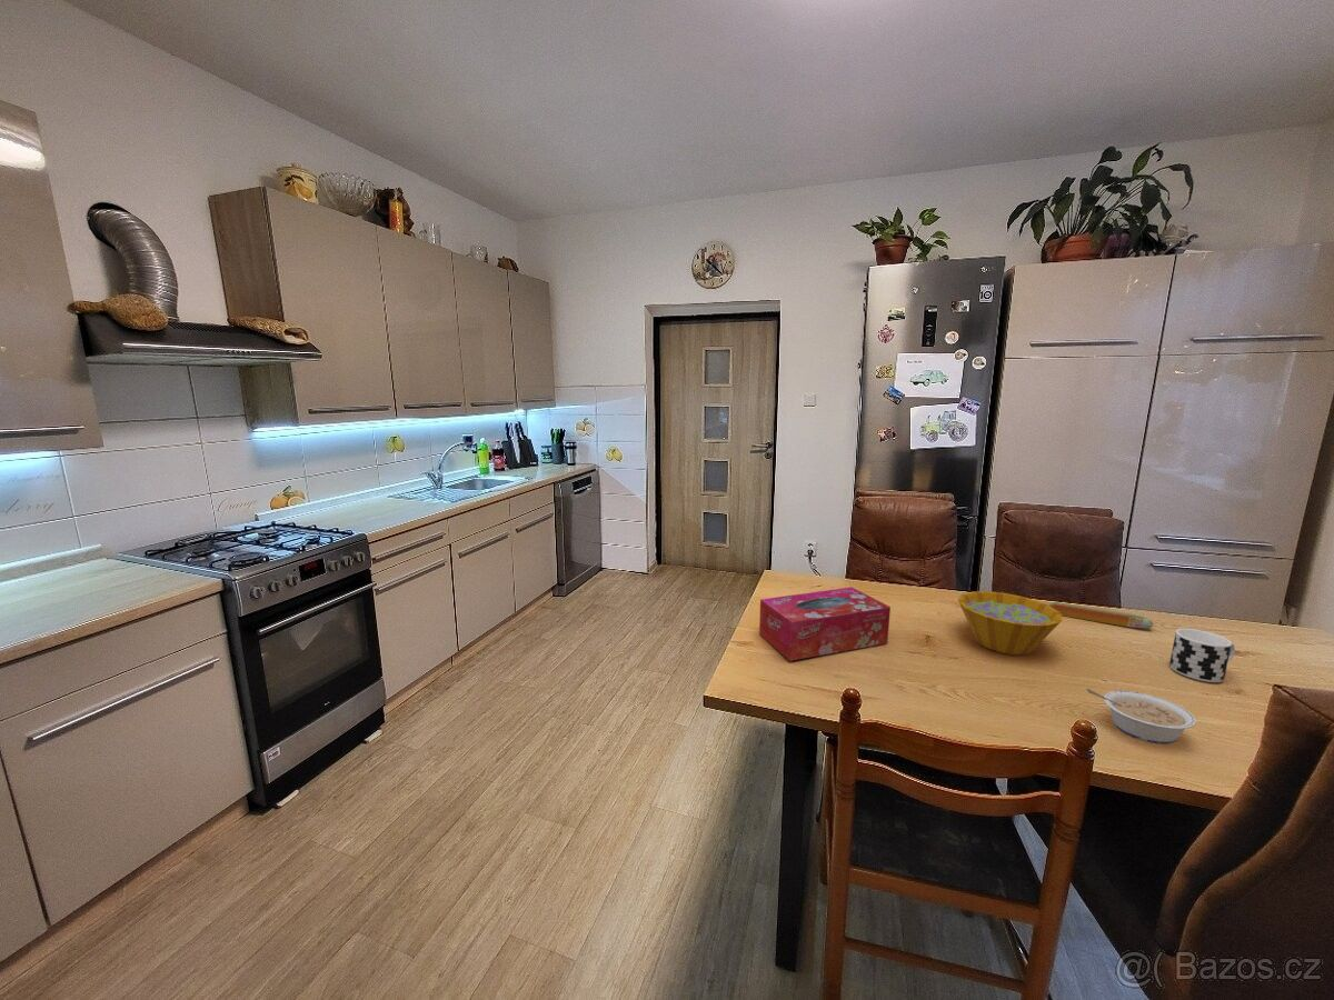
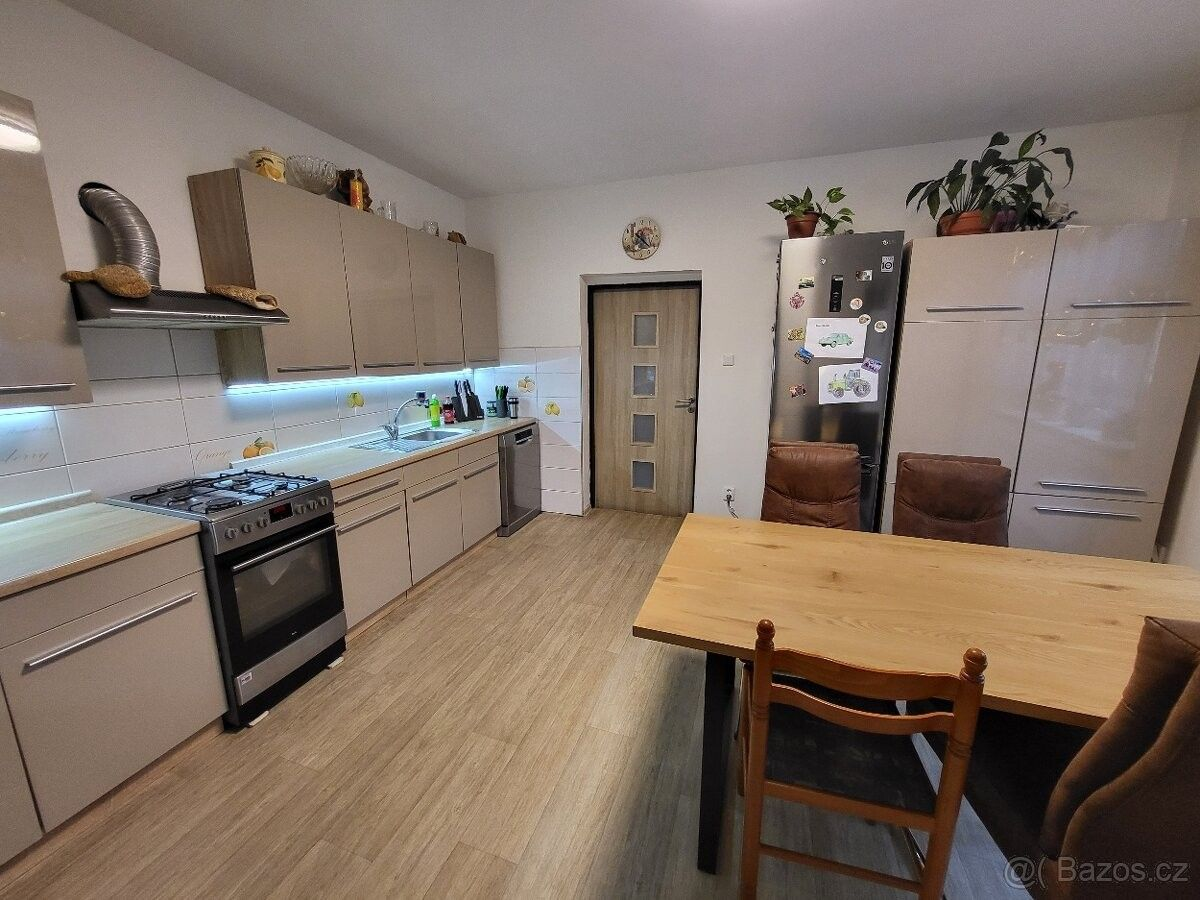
- legume [1086,688,1197,746]
- cup [1168,628,1236,683]
- candle [1046,600,1154,629]
- bowl [957,590,1063,656]
- tissue box [758,587,892,662]
